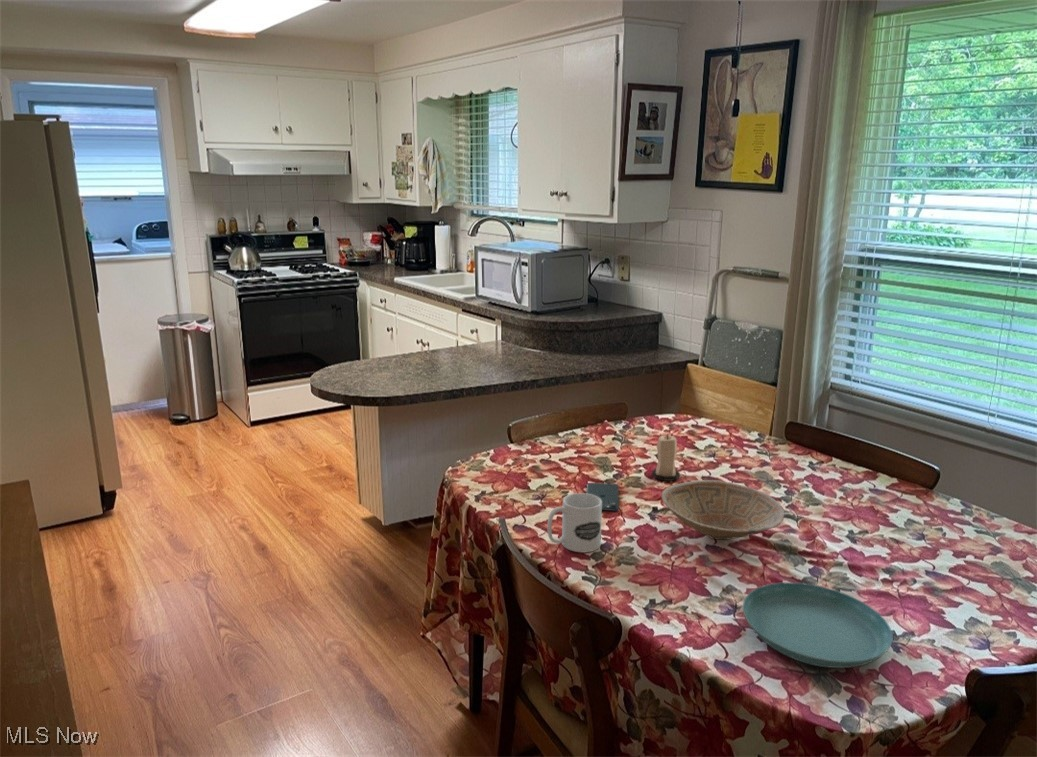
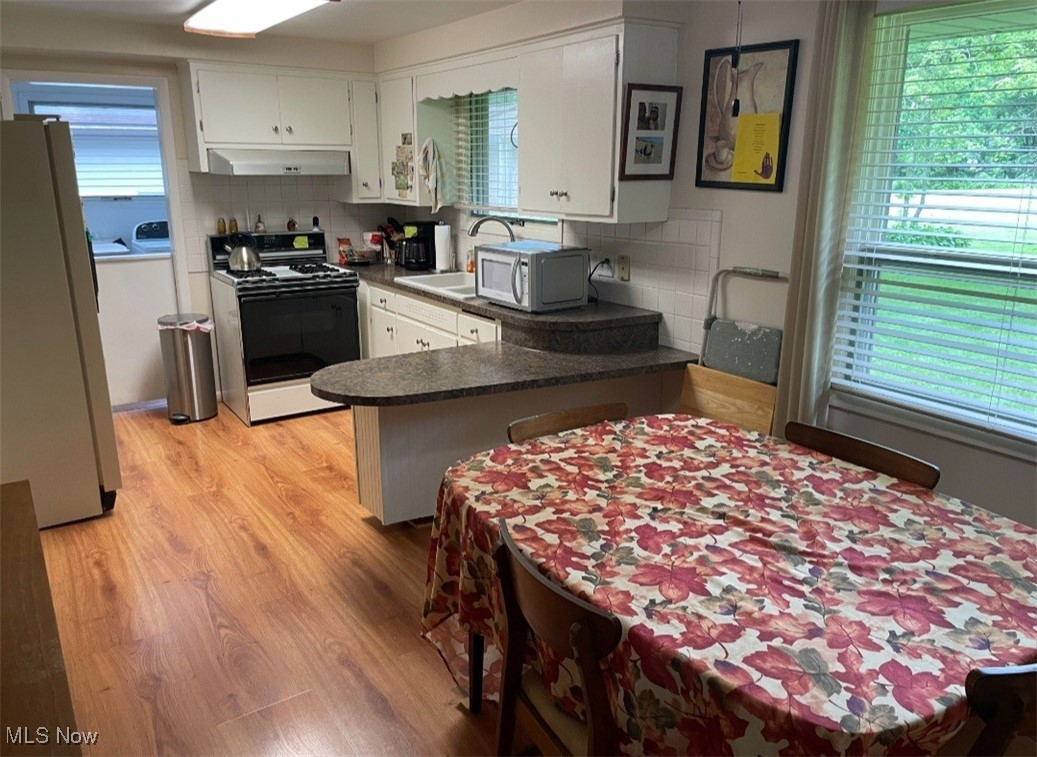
- saucer [742,581,894,669]
- bowl [660,479,786,541]
- smartphone [586,482,620,512]
- mug [547,492,603,553]
- candle [651,433,681,482]
